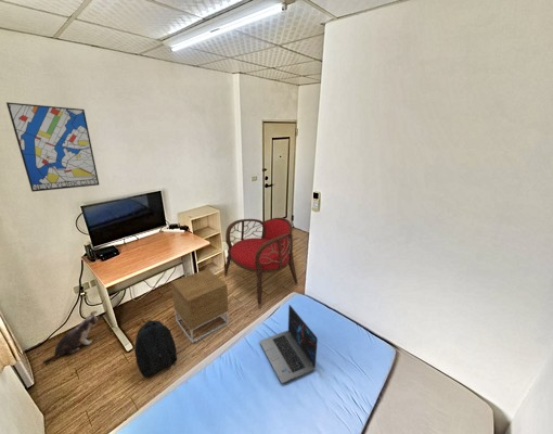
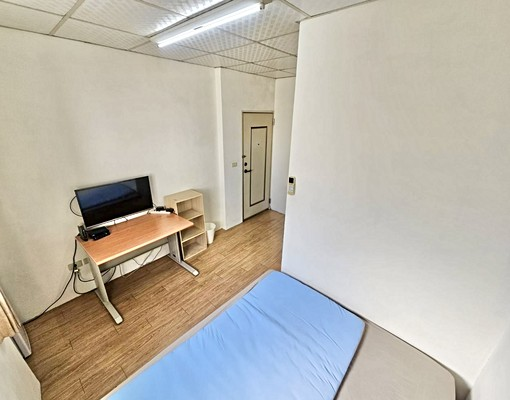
- backpack [133,319,178,379]
- chair [223,217,299,308]
- laptop [259,304,319,384]
- nightstand [170,268,230,344]
- plush toy [41,310,99,365]
- wall art [5,101,100,193]
